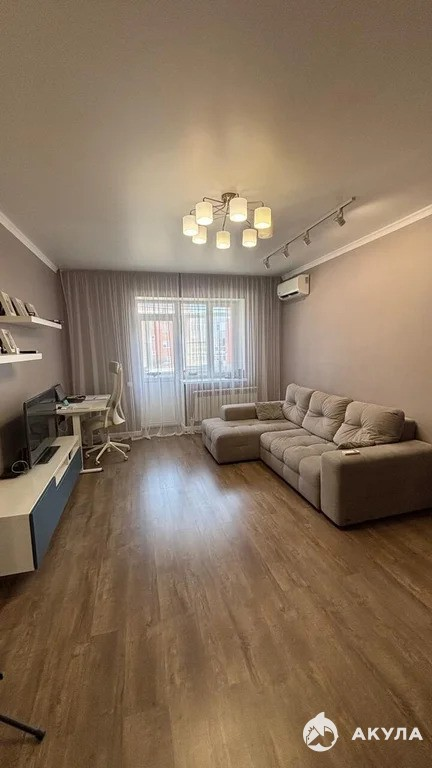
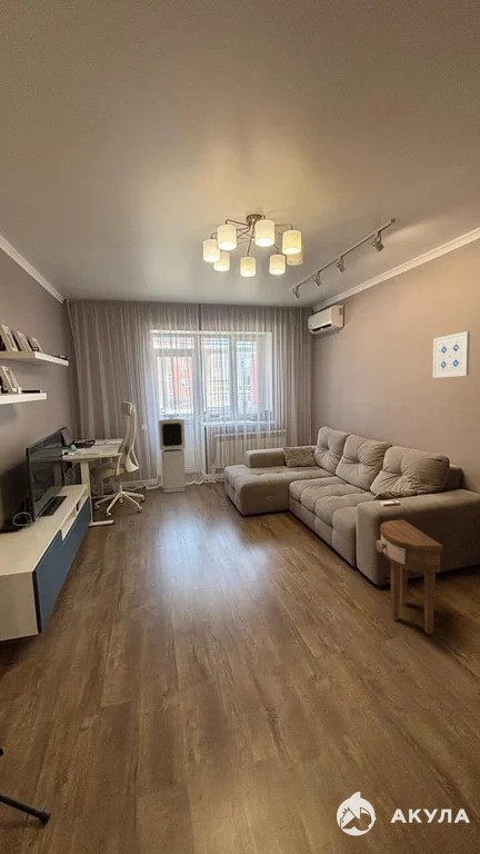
+ wall art [432,330,471,379]
+ side table [374,518,443,636]
+ air purifier [158,418,188,494]
